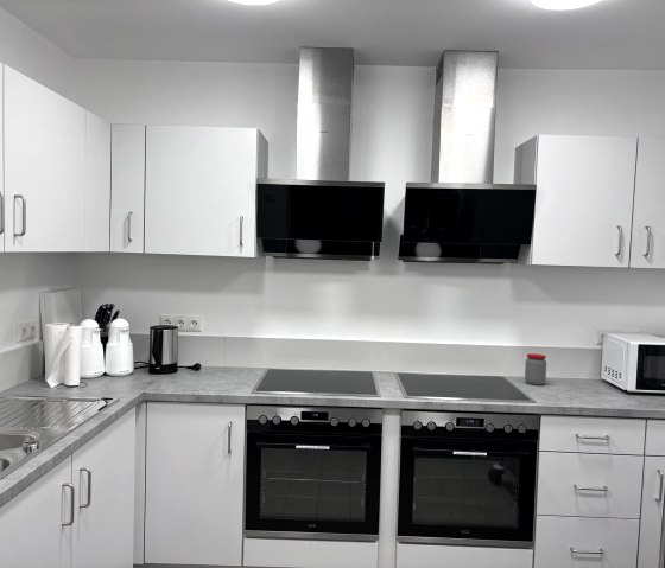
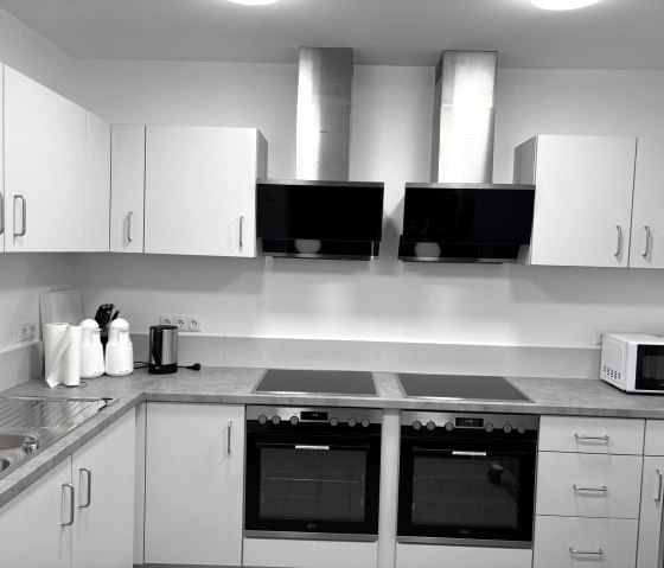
- jar [524,352,547,385]
